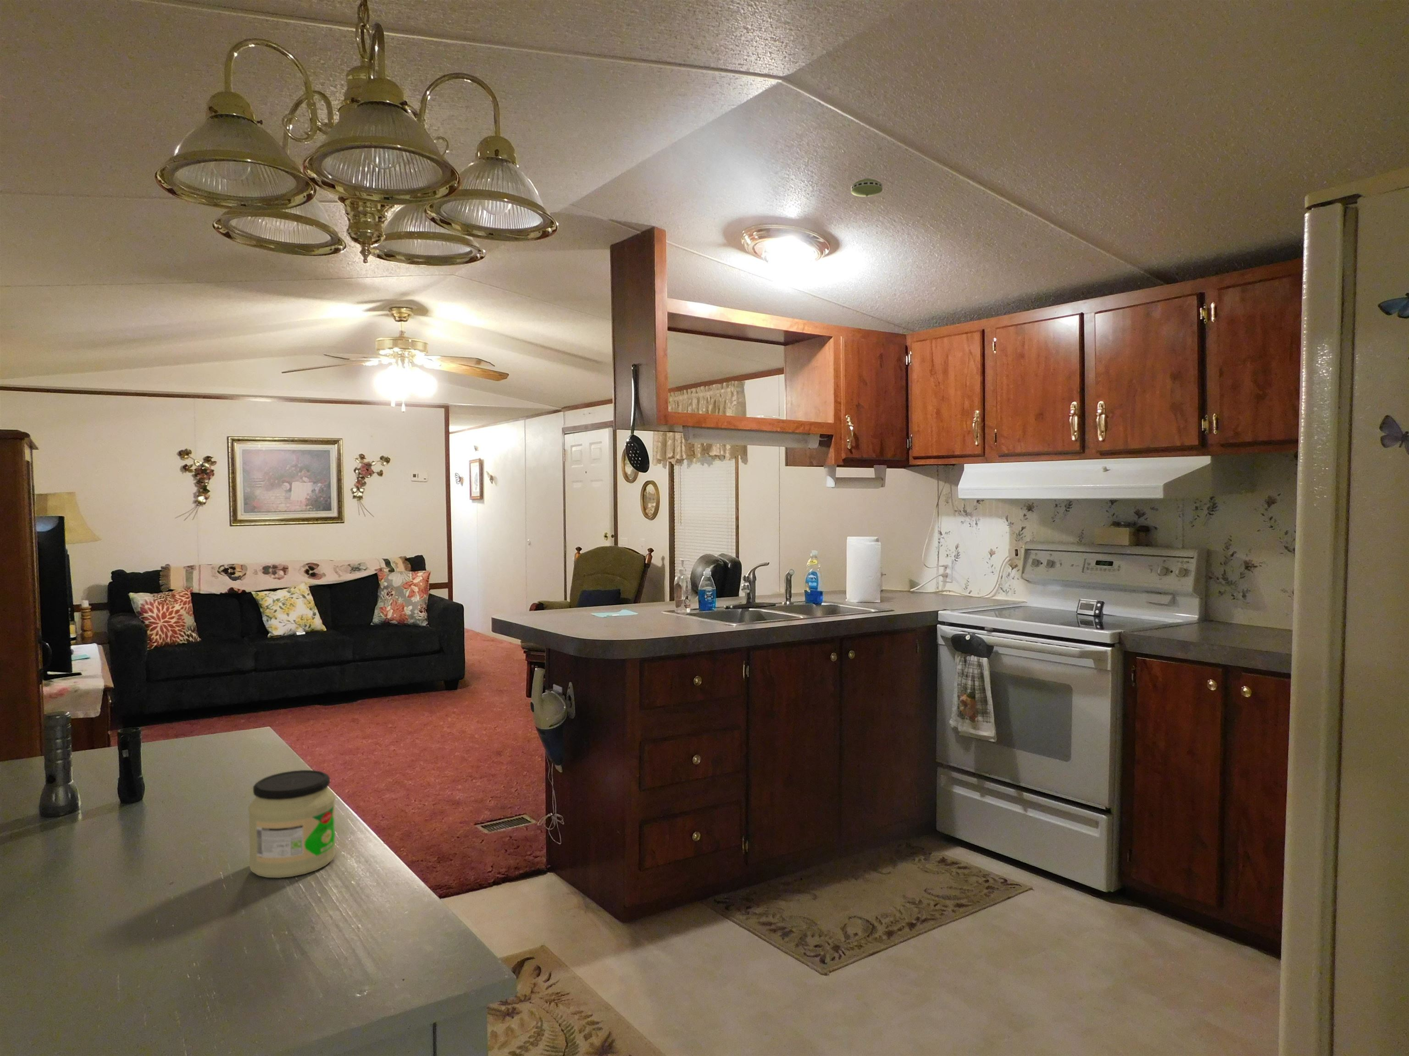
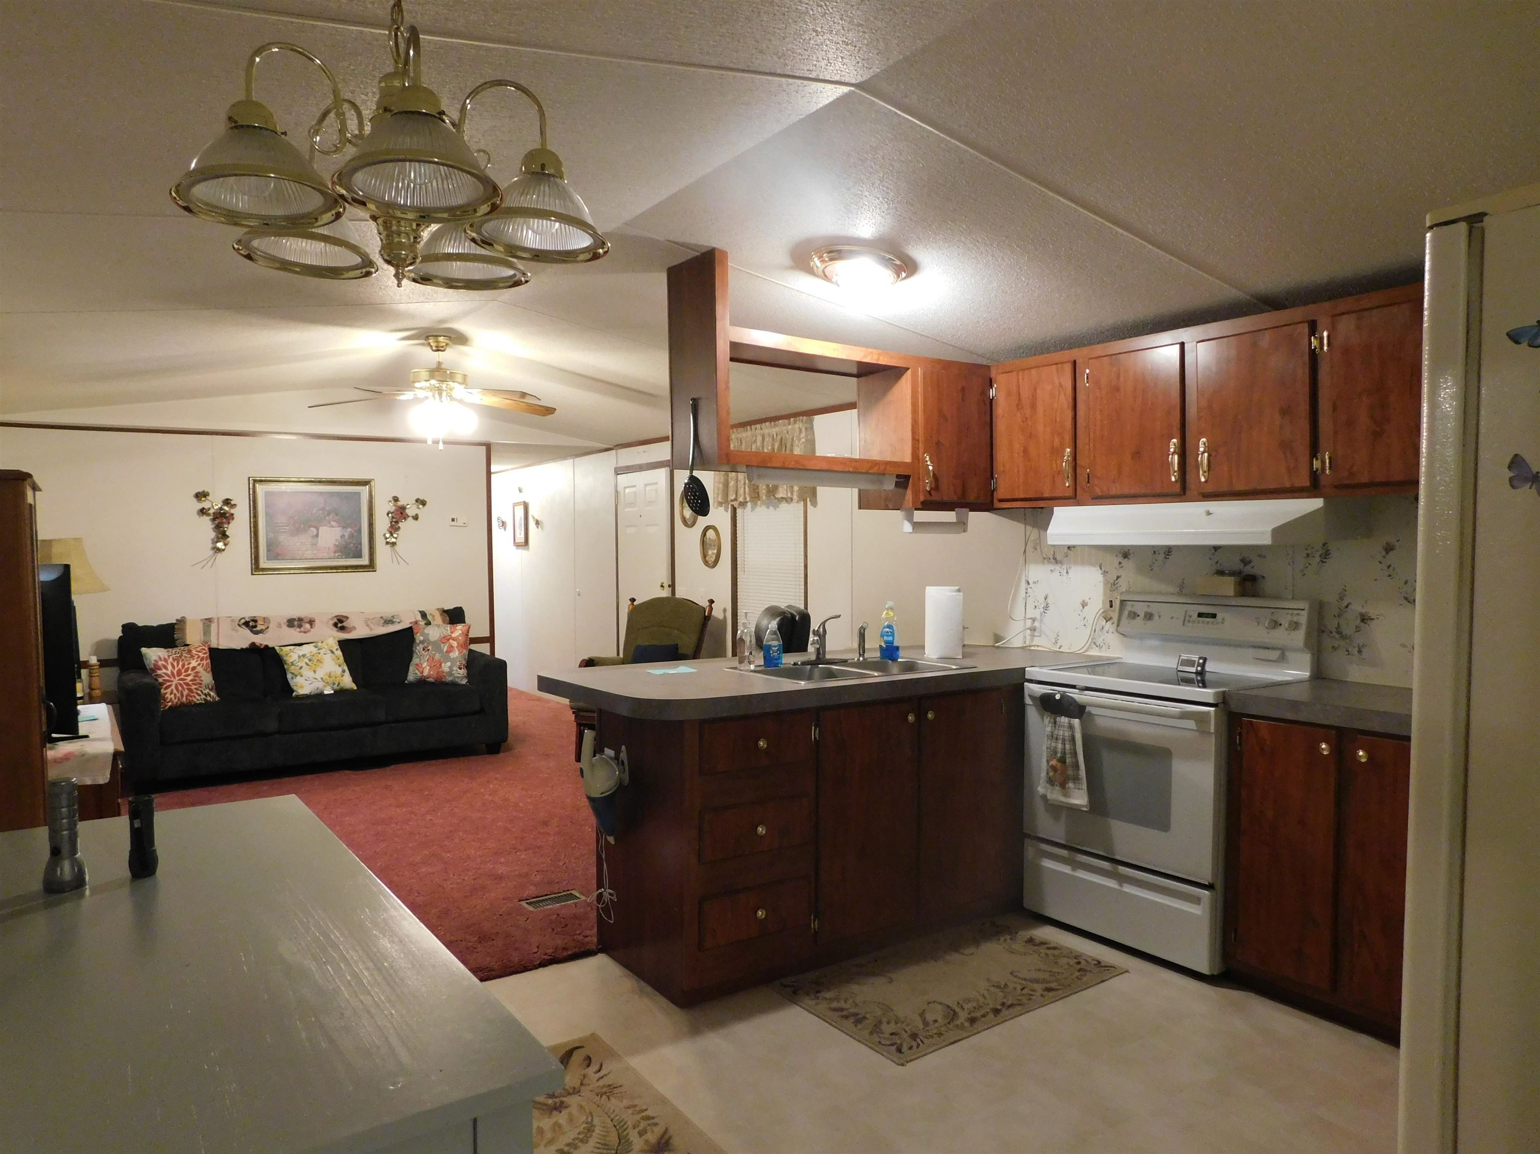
- jar [247,770,336,879]
- smoke detector [850,177,883,197]
